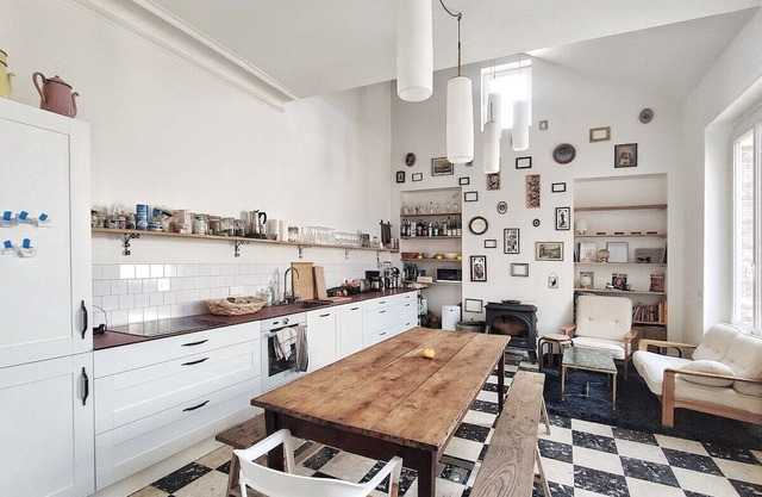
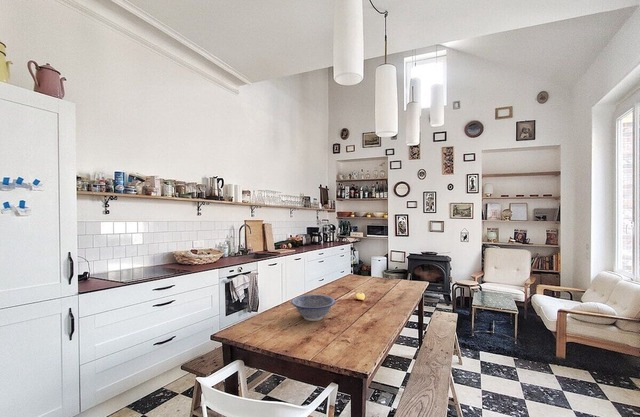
+ decorative bowl [290,294,337,322]
